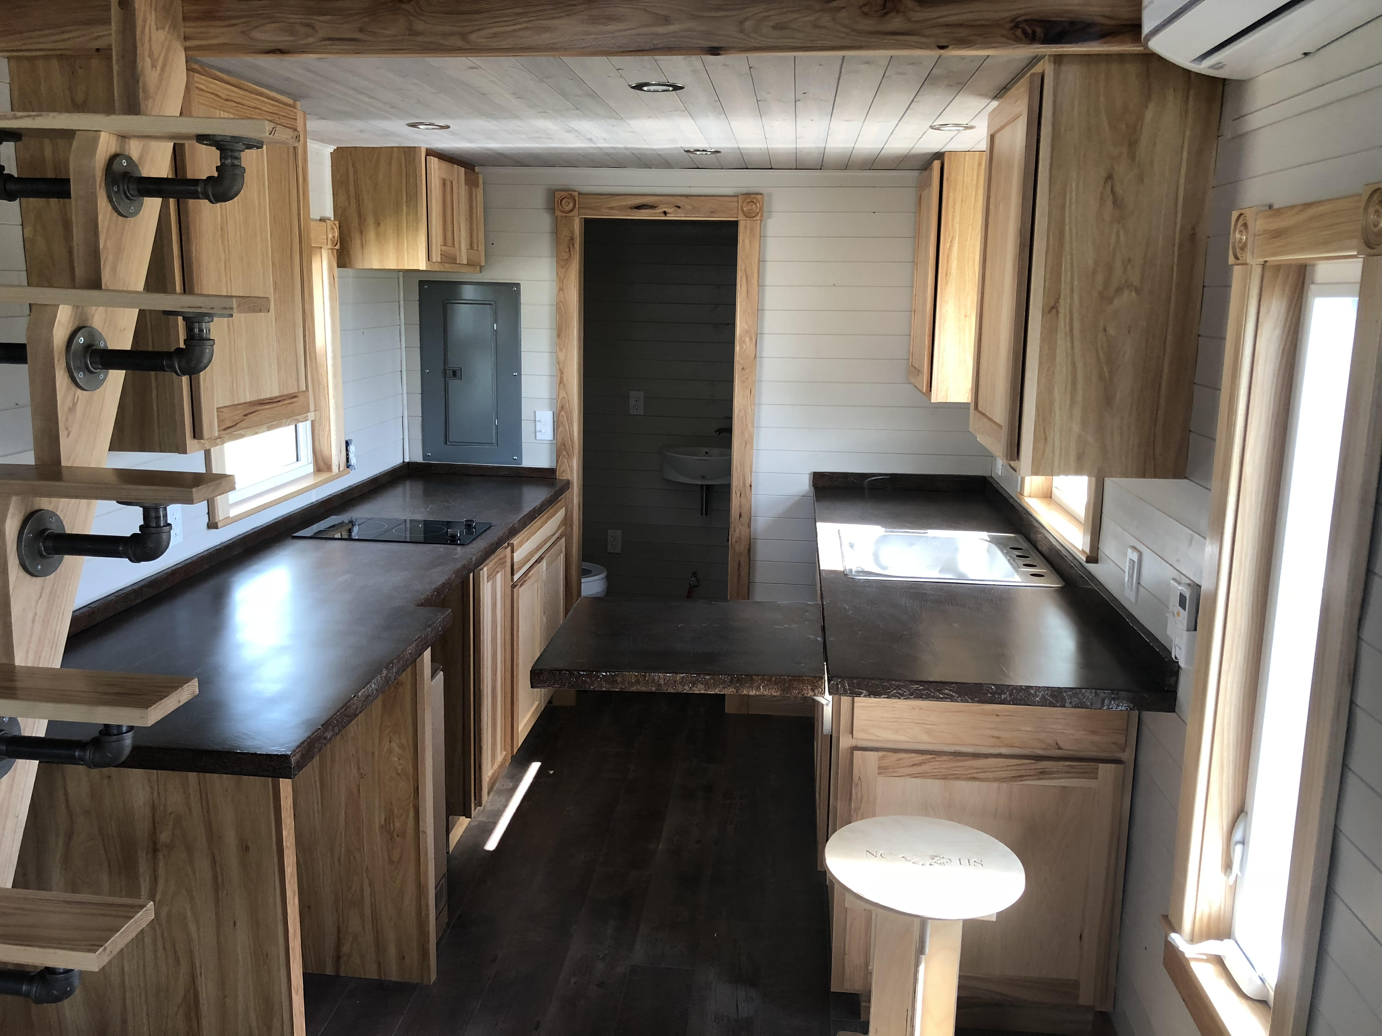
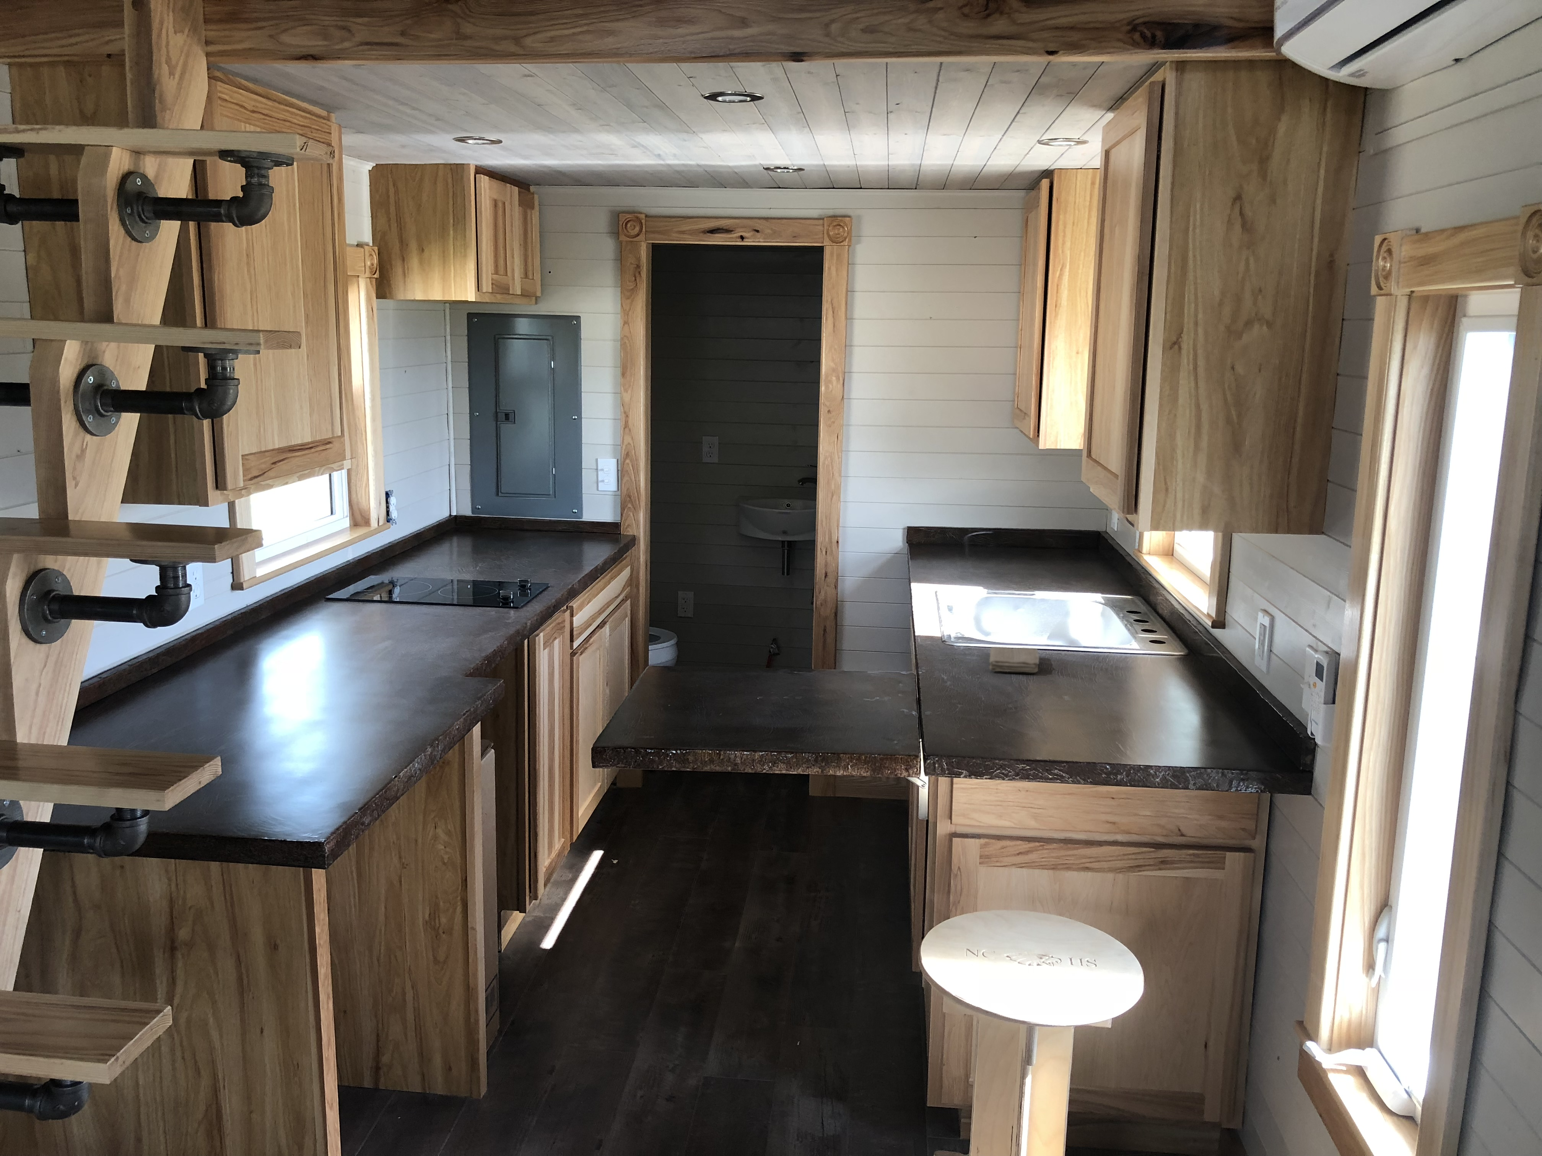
+ washcloth [990,646,1039,673]
